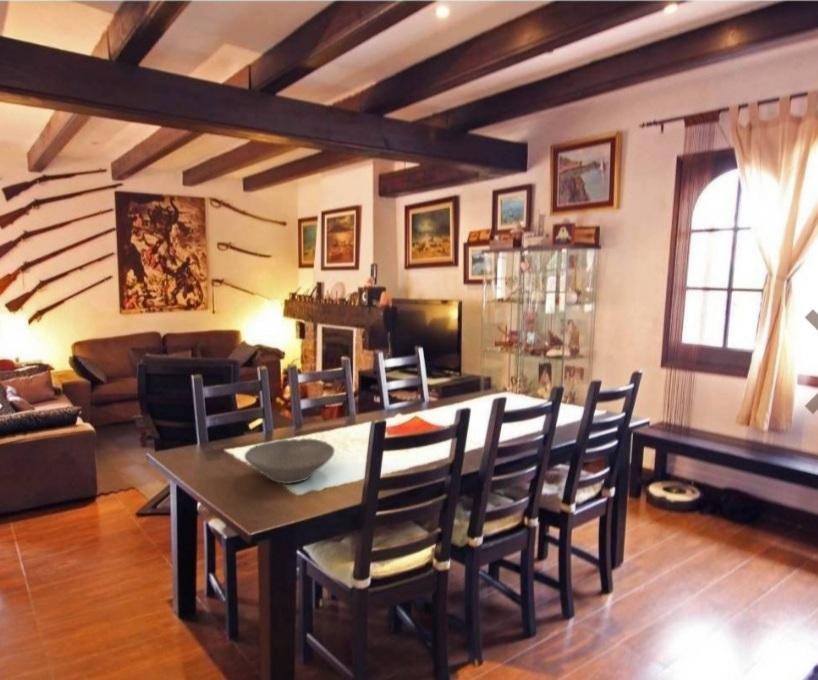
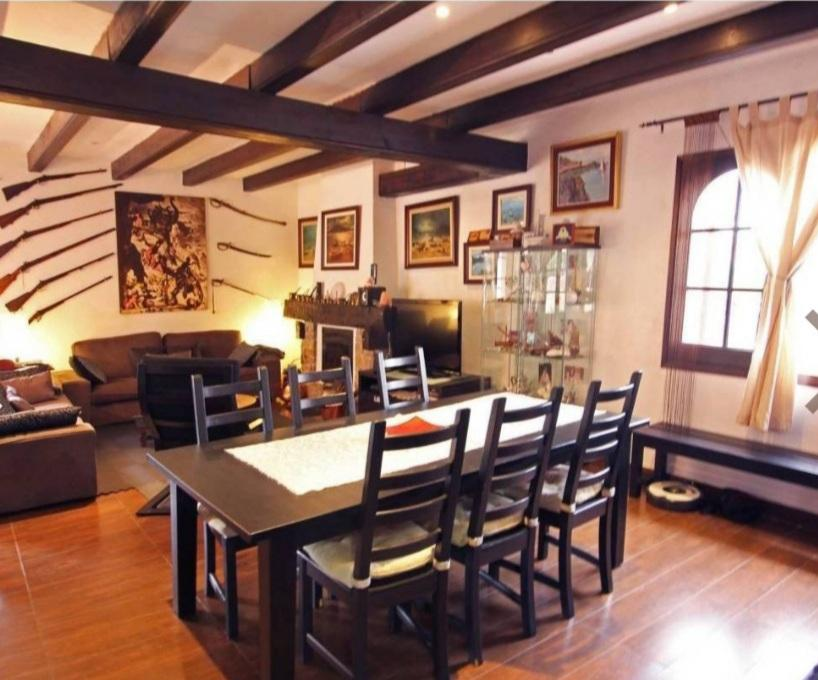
- bowl [243,437,336,485]
